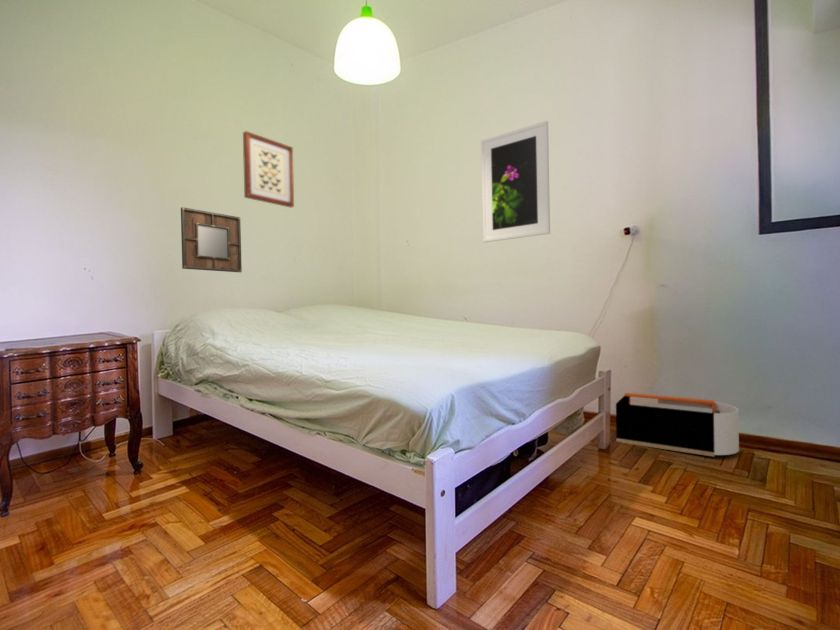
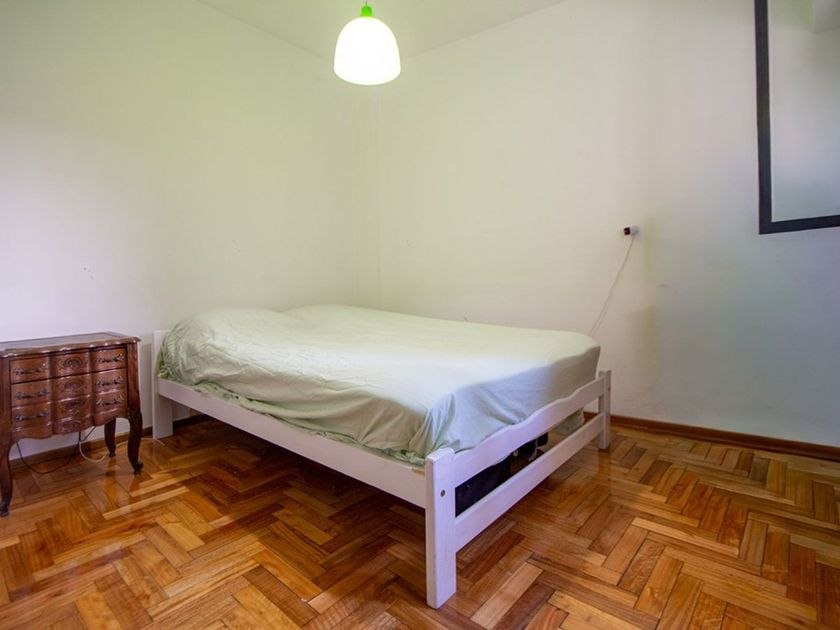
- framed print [480,120,551,243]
- wall art [242,130,295,208]
- home mirror [180,206,243,273]
- storage bin [615,392,740,458]
